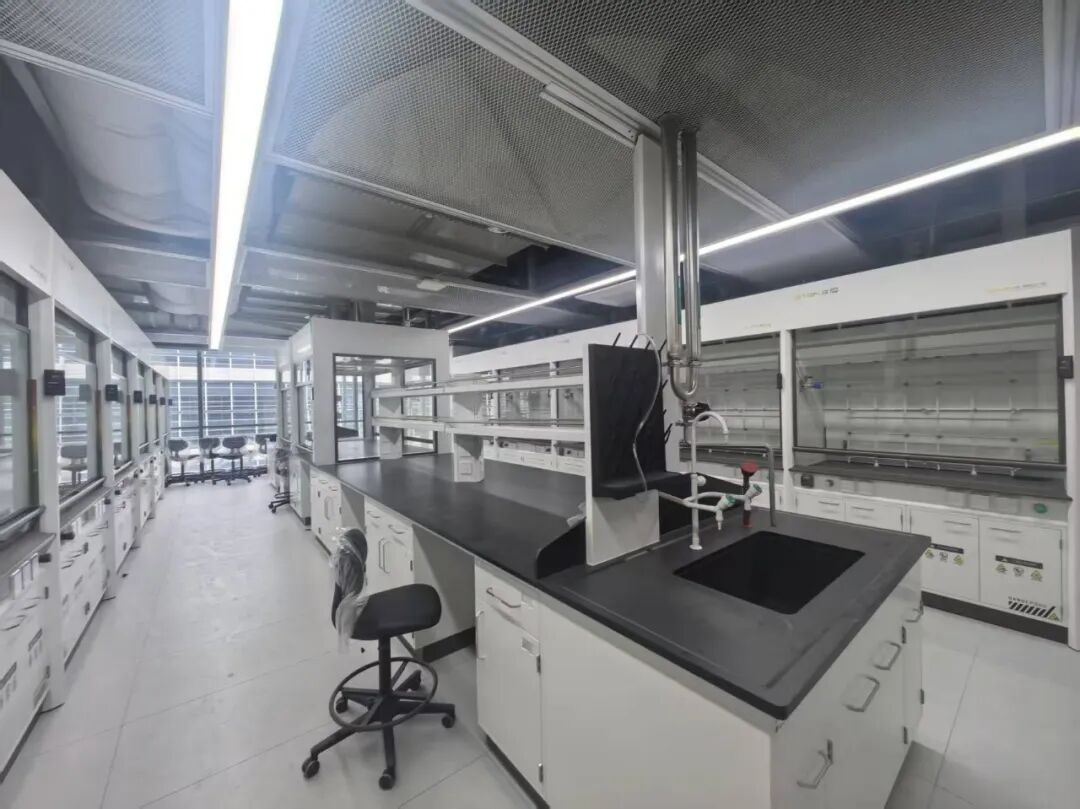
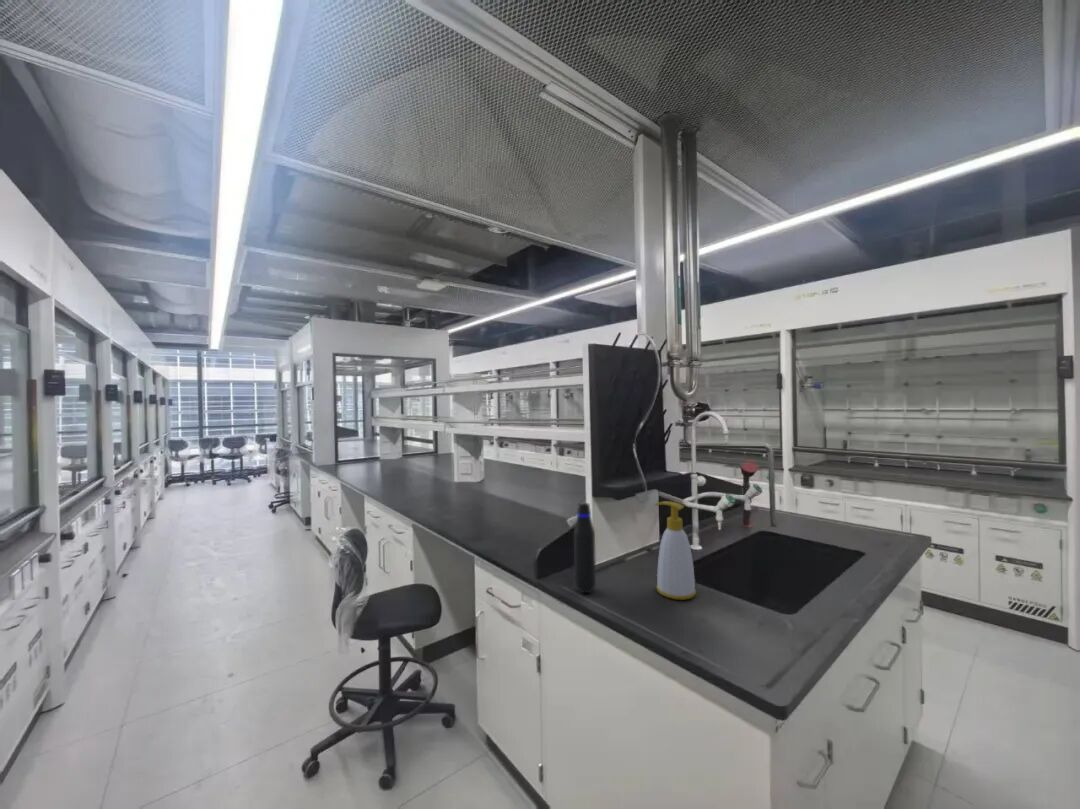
+ soap bottle [654,500,697,601]
+ water bottle [573,502,597,594]
